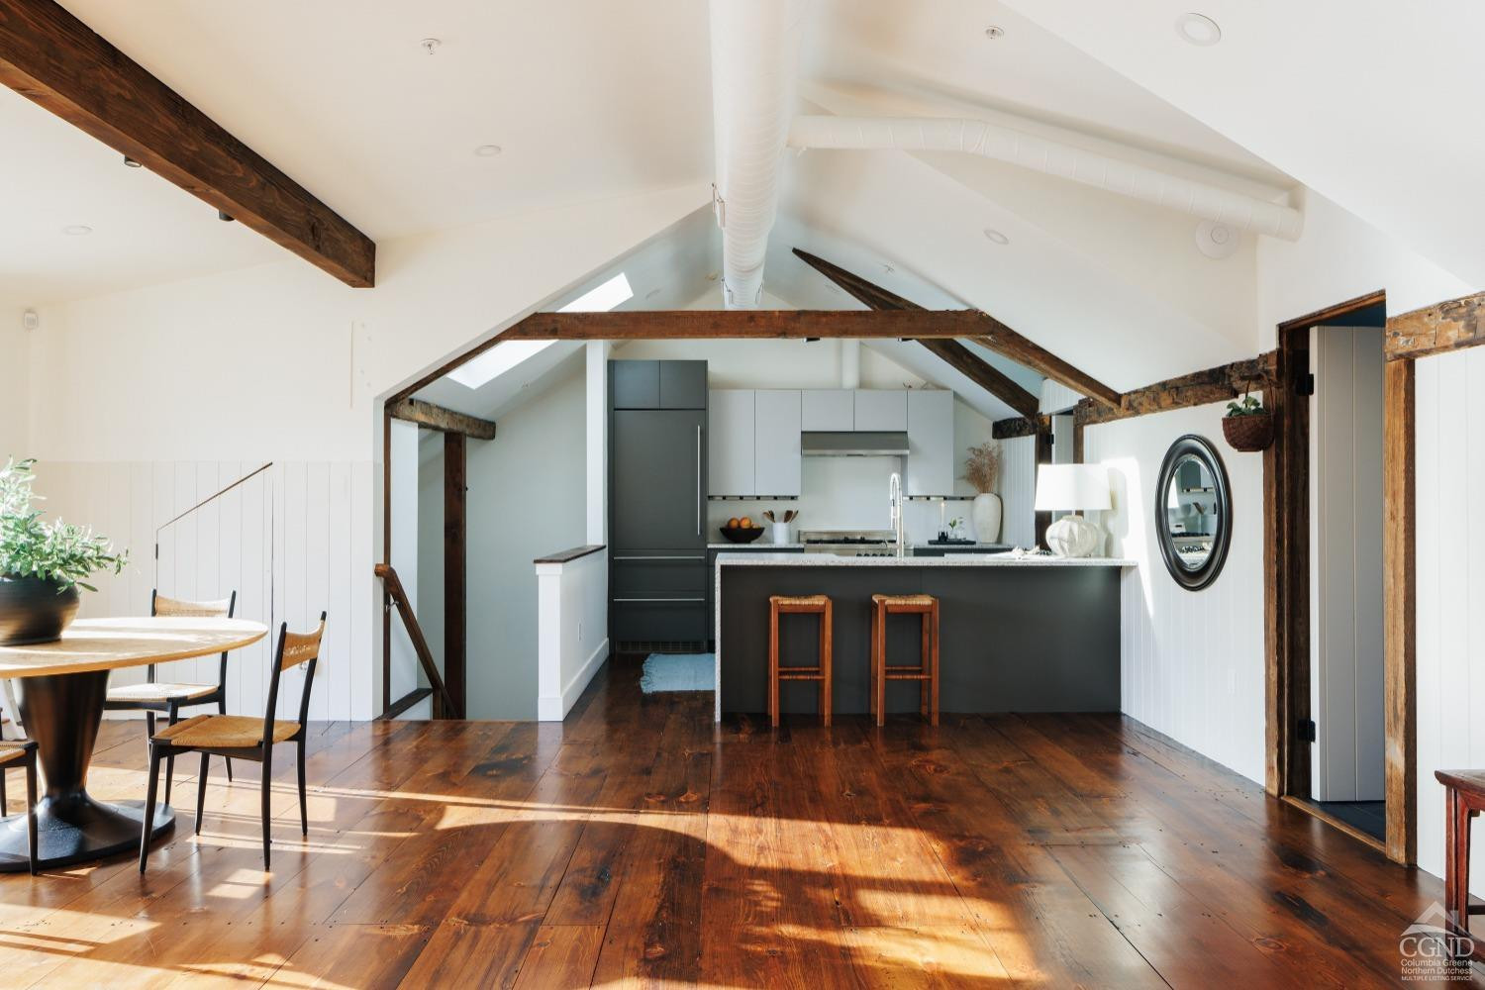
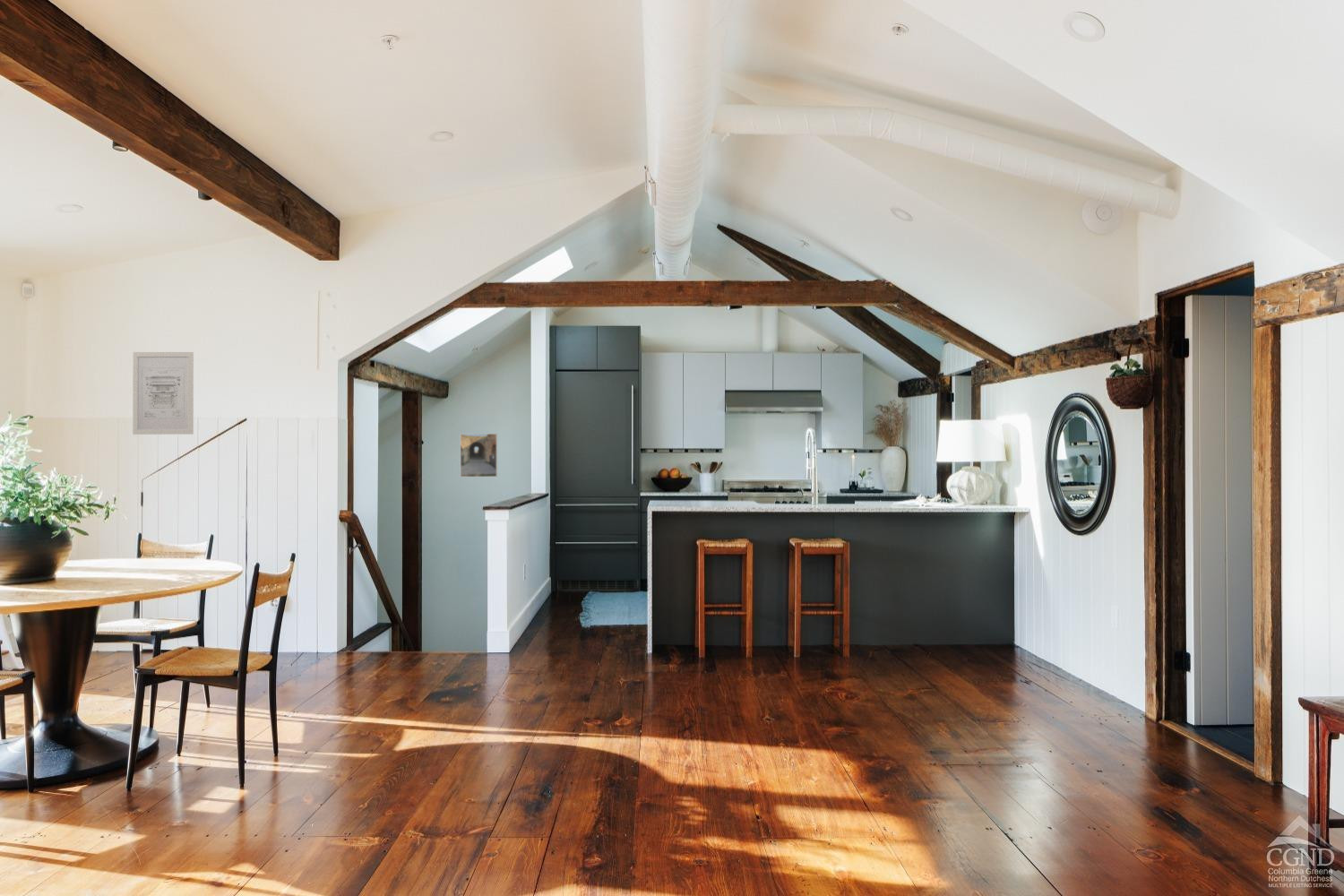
+ wall art [132,351,194,435]
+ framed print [460,433,498,478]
